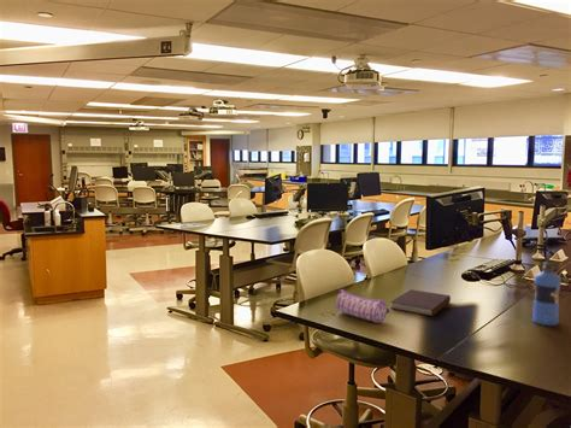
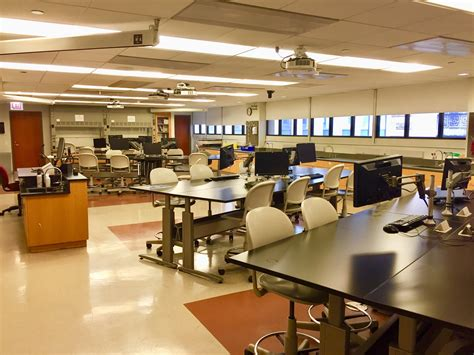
- water bottle [531,260,563,327]
- pencil case [335,288,390,324]
- notebook [389,288,452,317]
